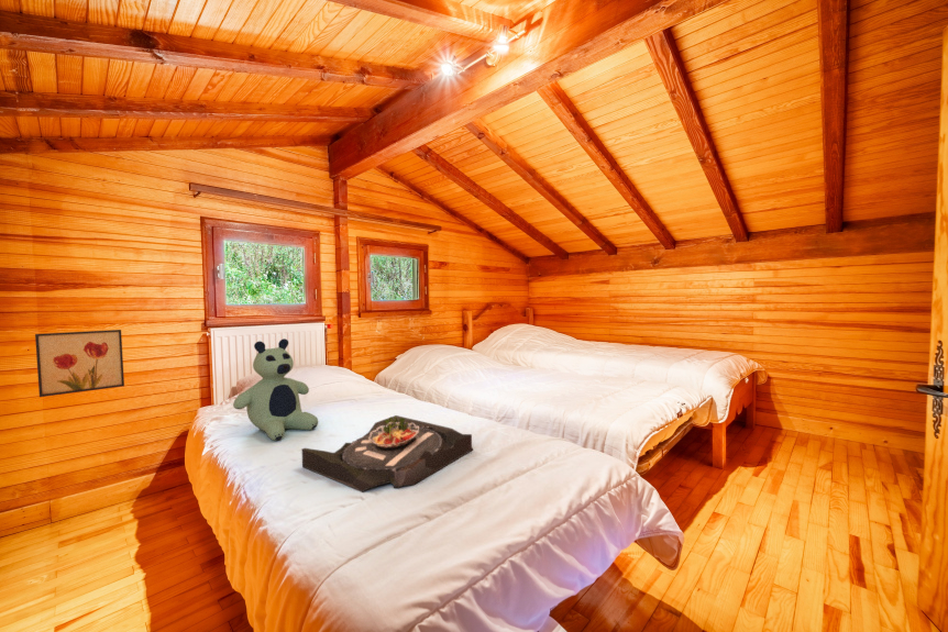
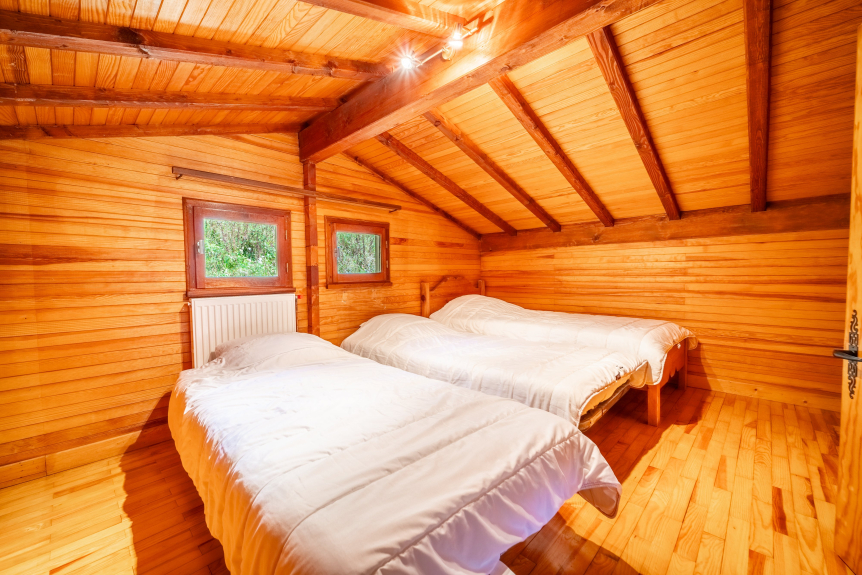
- serving tray [300,414,474,492]
- wall art [34,329,125,398]
- bear [232,337,319,442]
